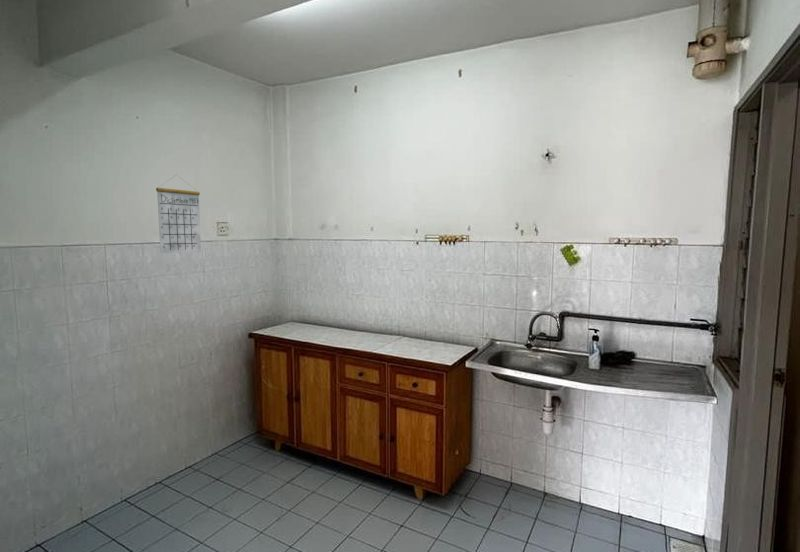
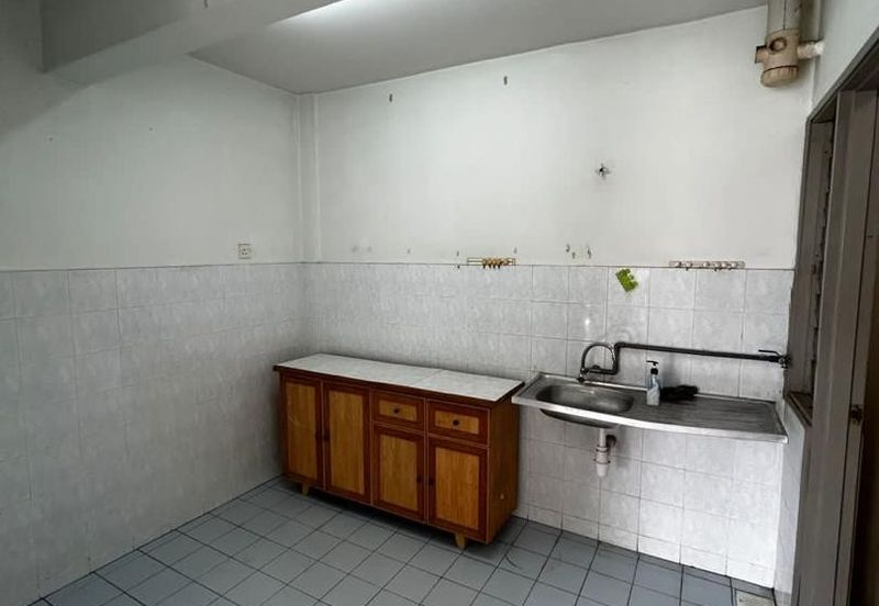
- calendar [155,175,202,254]
